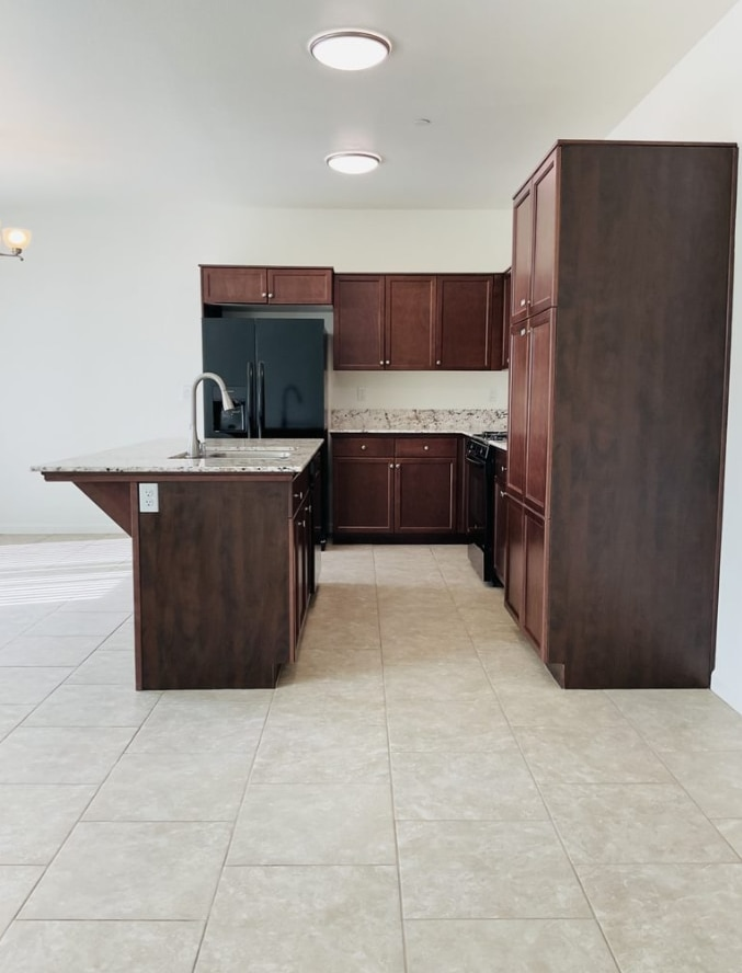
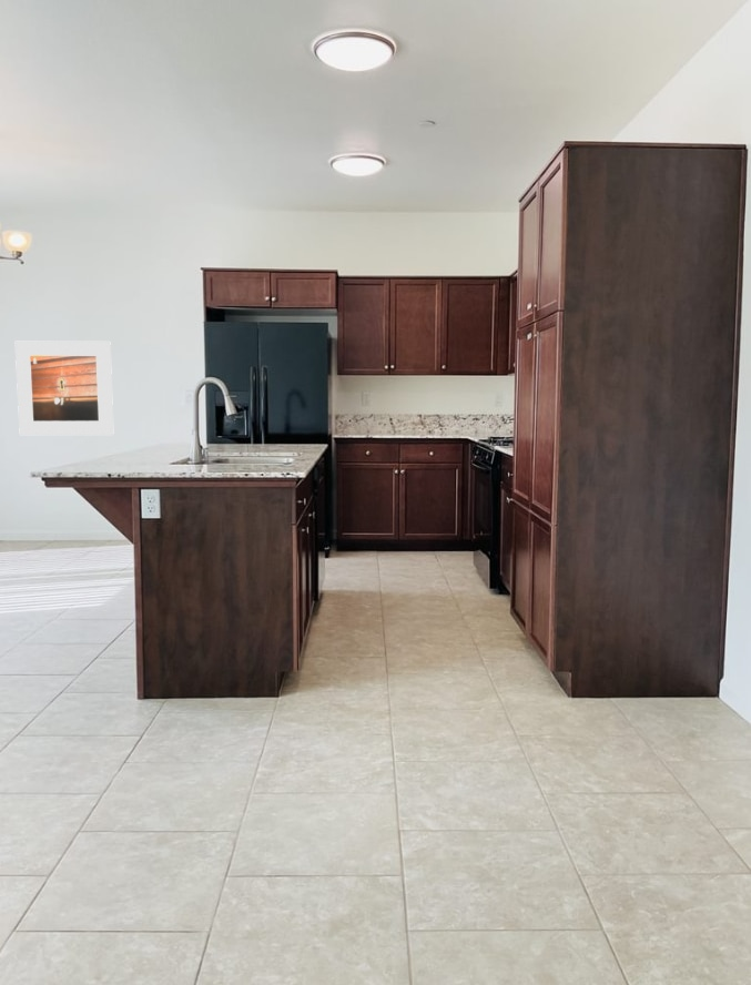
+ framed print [14,341,114,436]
